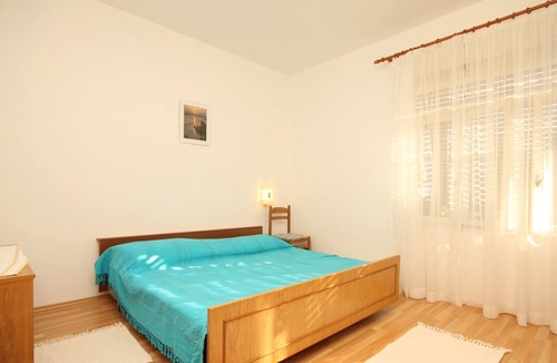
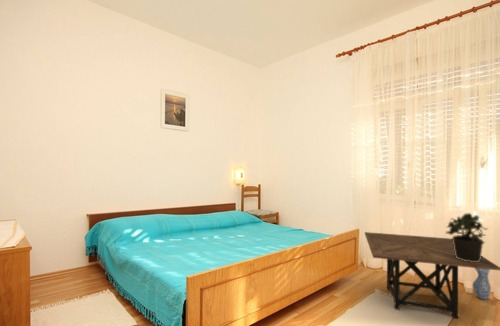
+ vase [471,268,492,301]
+ potted plant [445,212,489,262]
+ side table [364,231,500,320]
